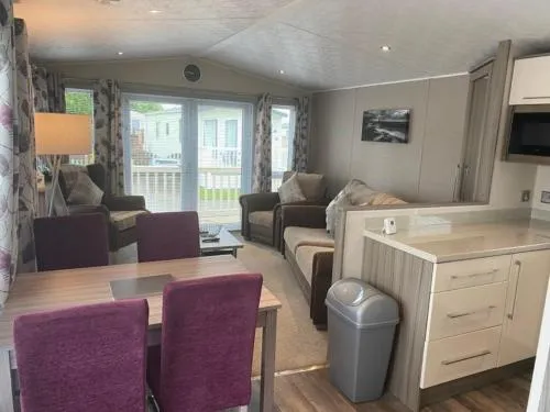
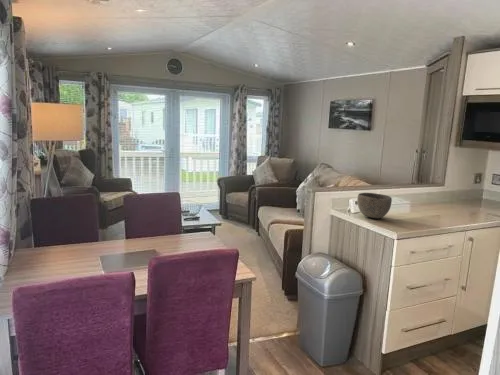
+ bowl [356,192,393,220]
